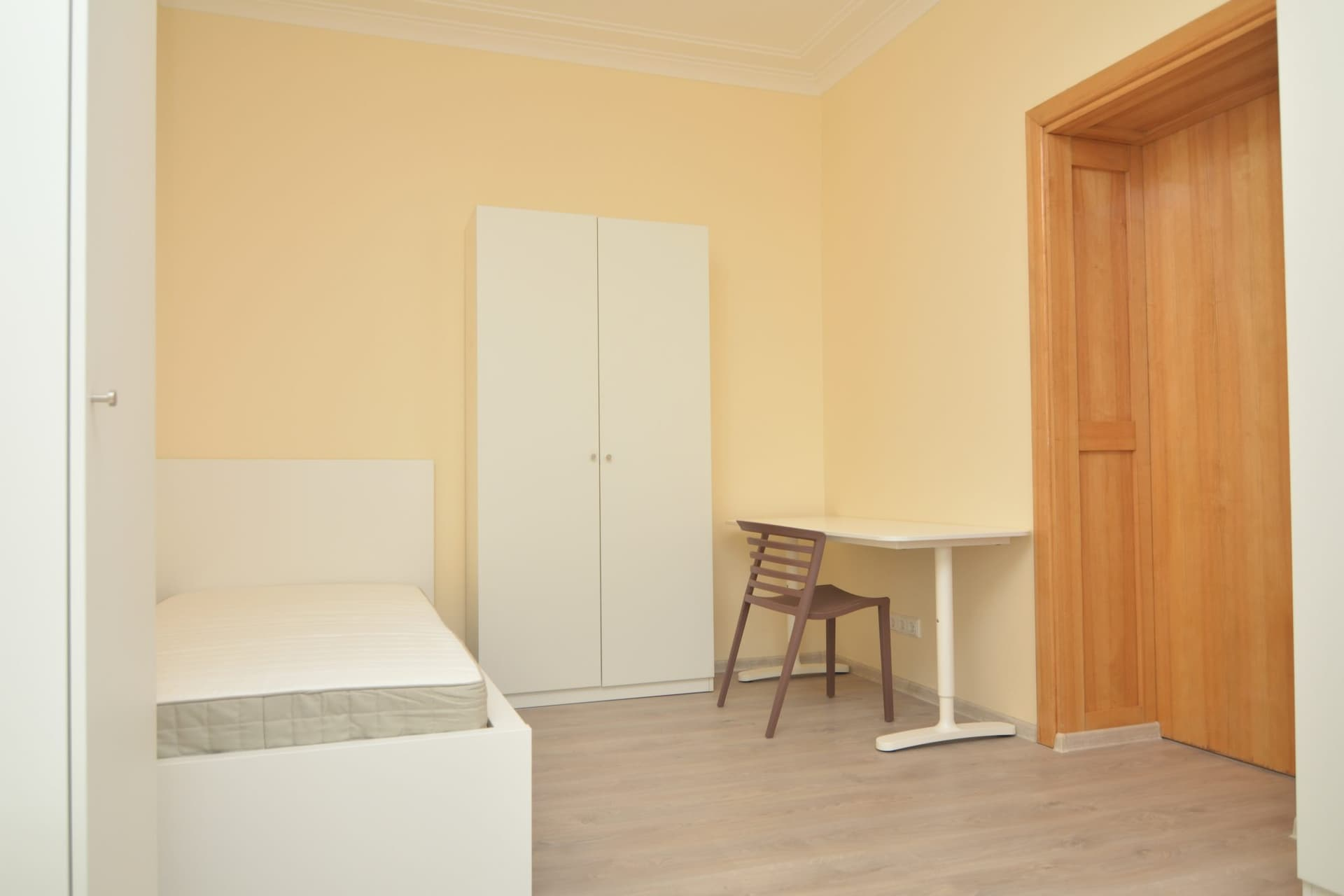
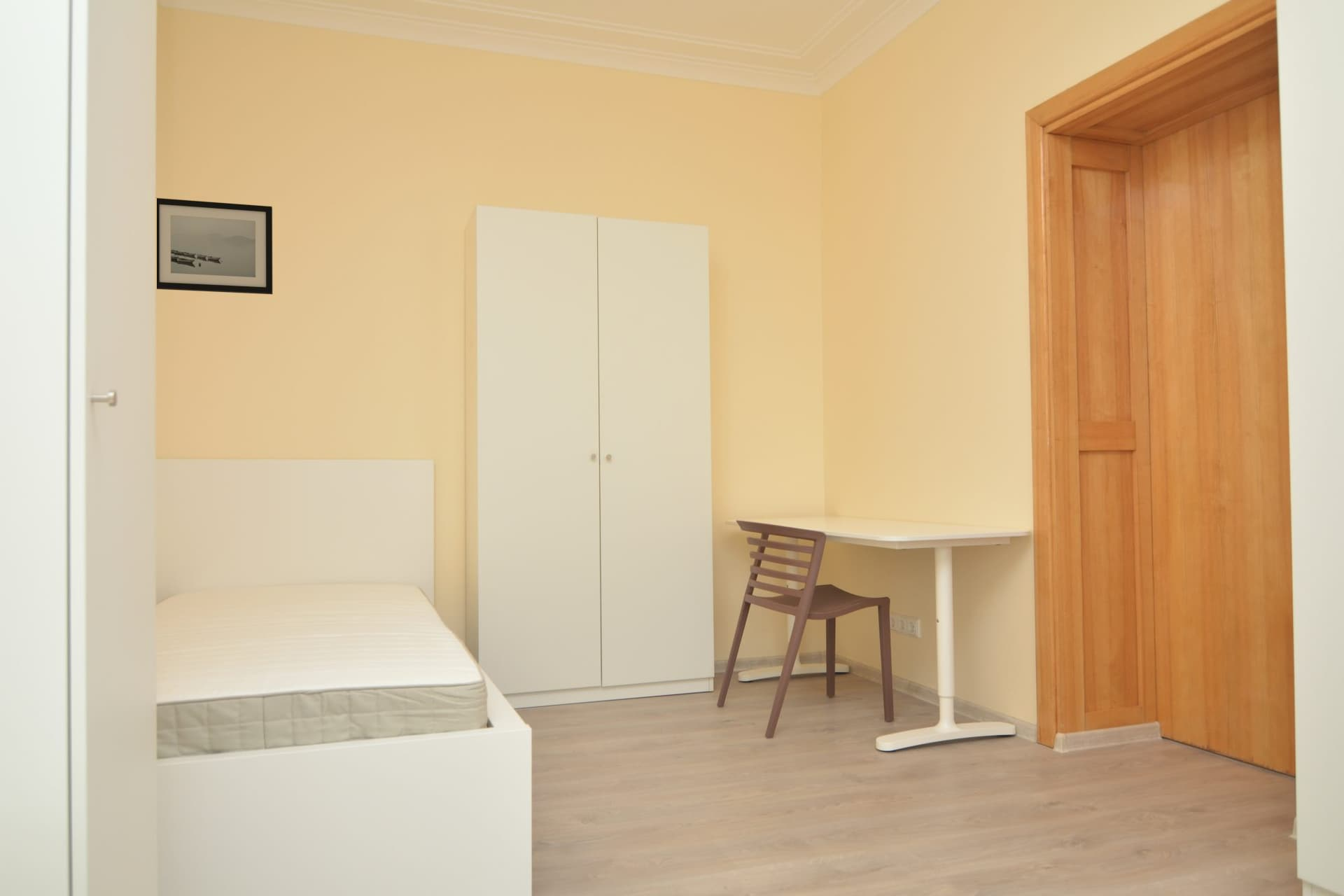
+ wall art [156,197,273,295]
